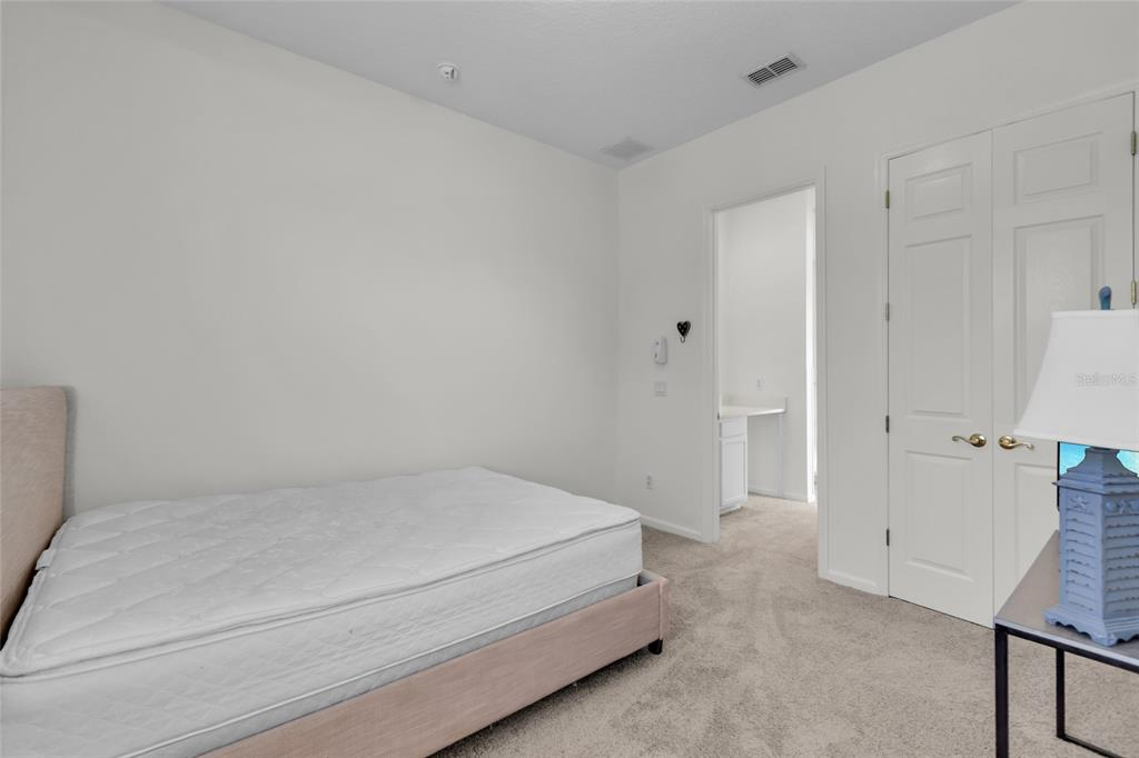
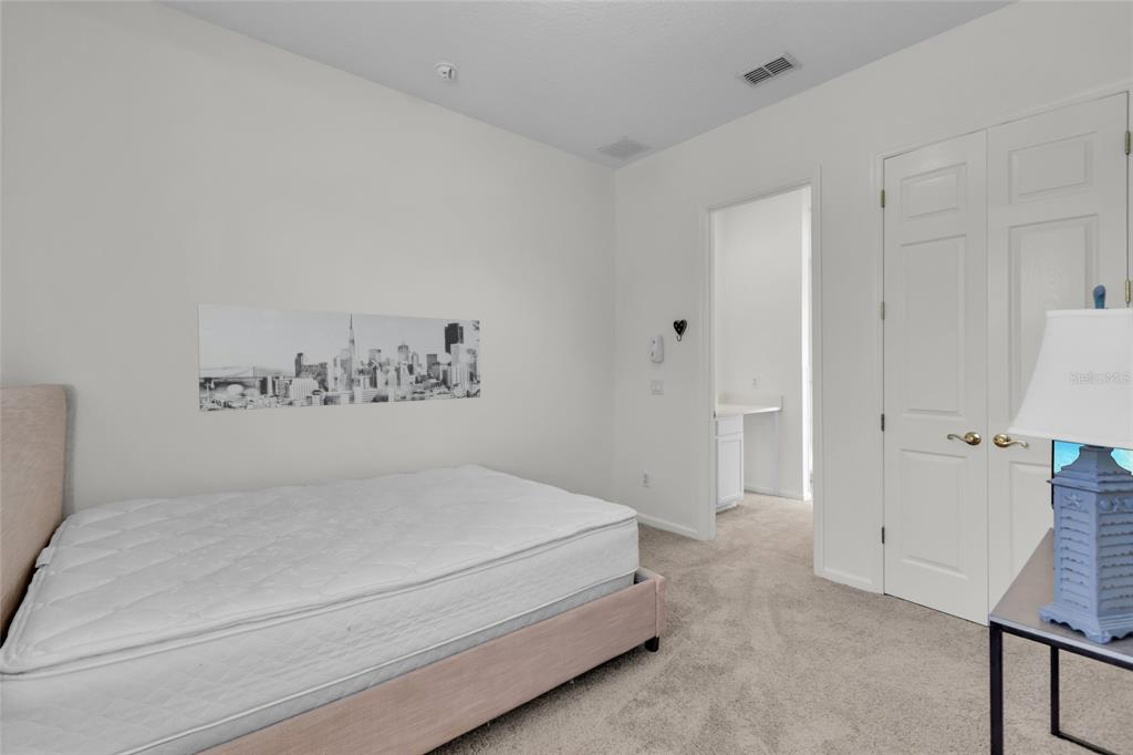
+ wall art [196,303,481,413]
